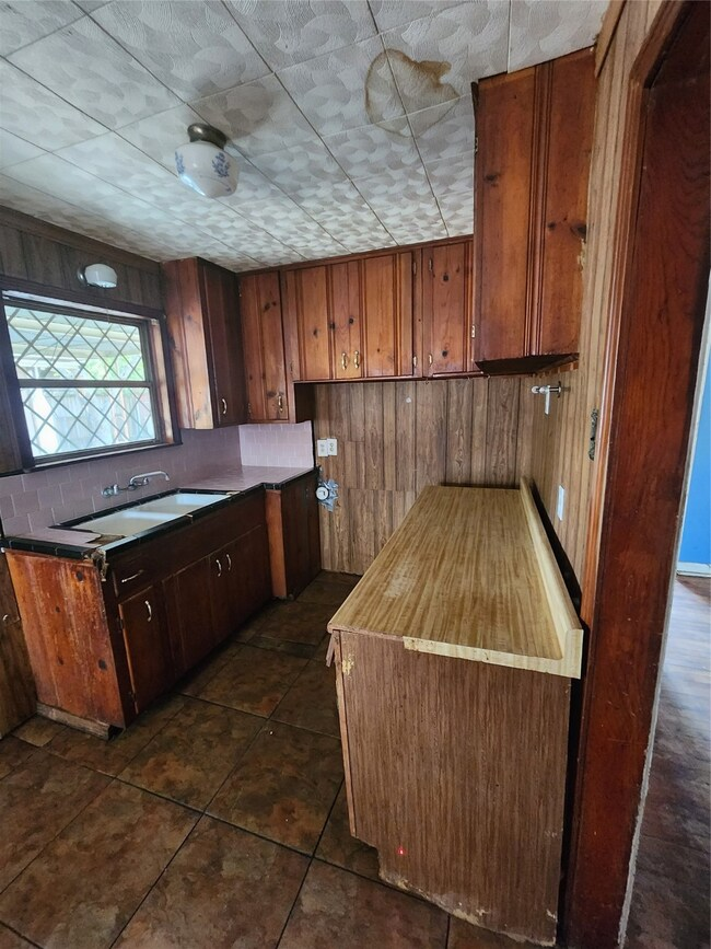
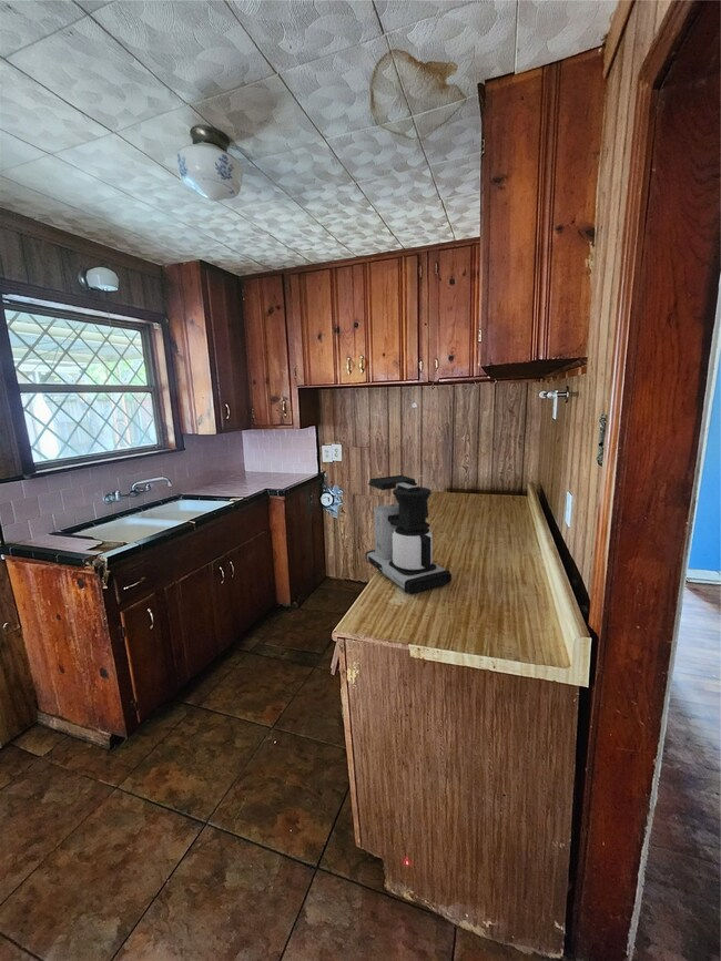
+ coffee maker [364,474,453,595]
